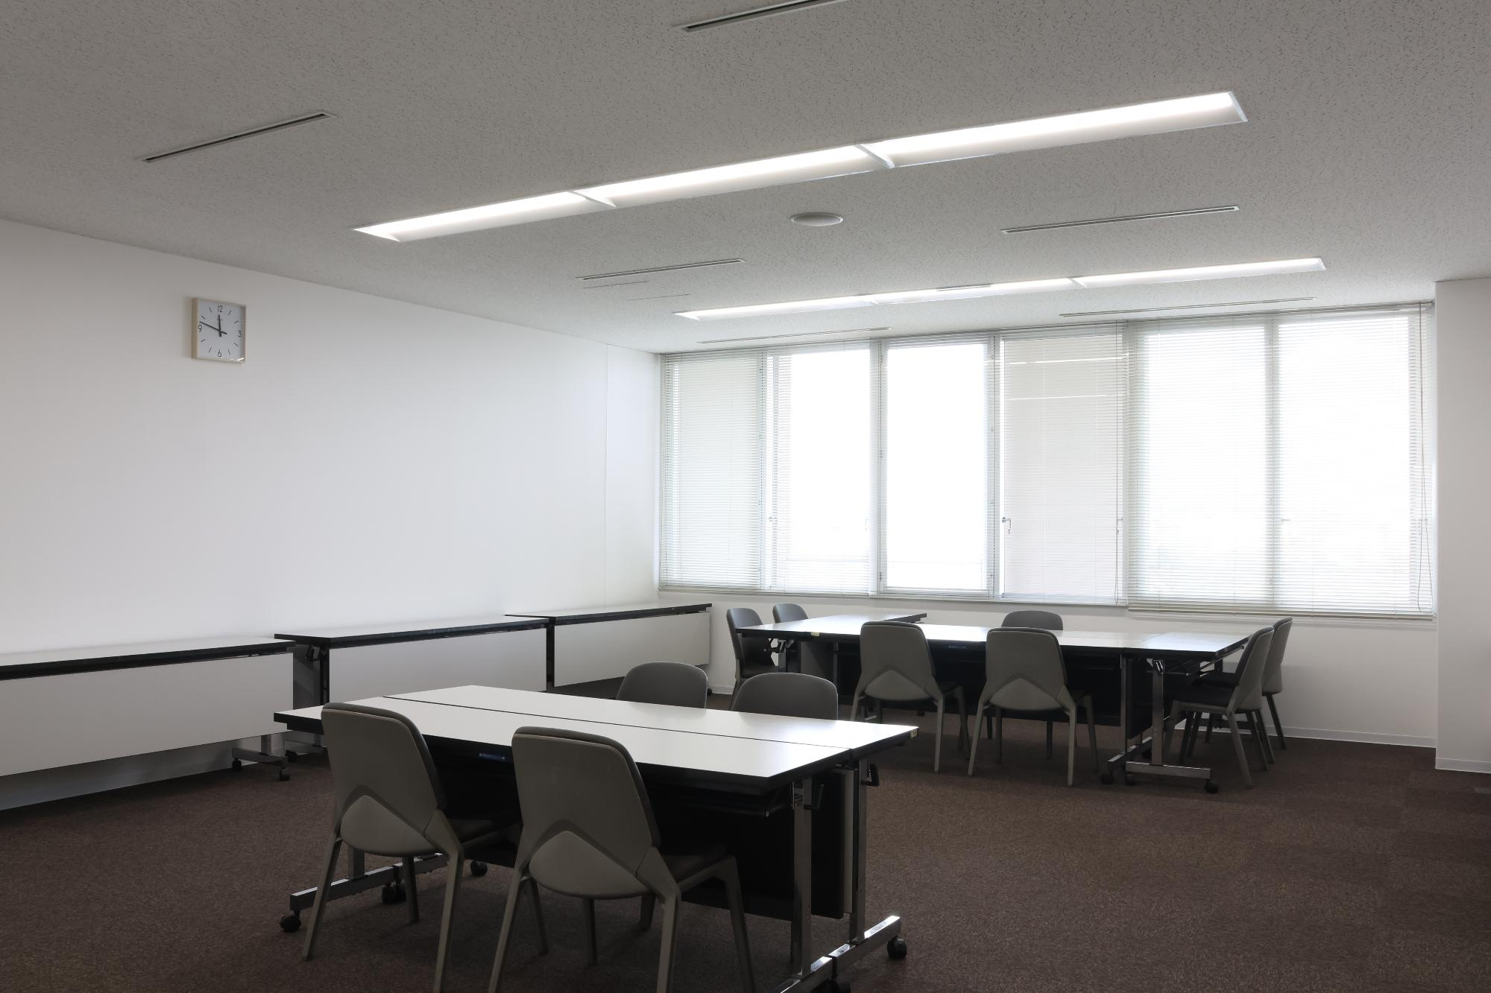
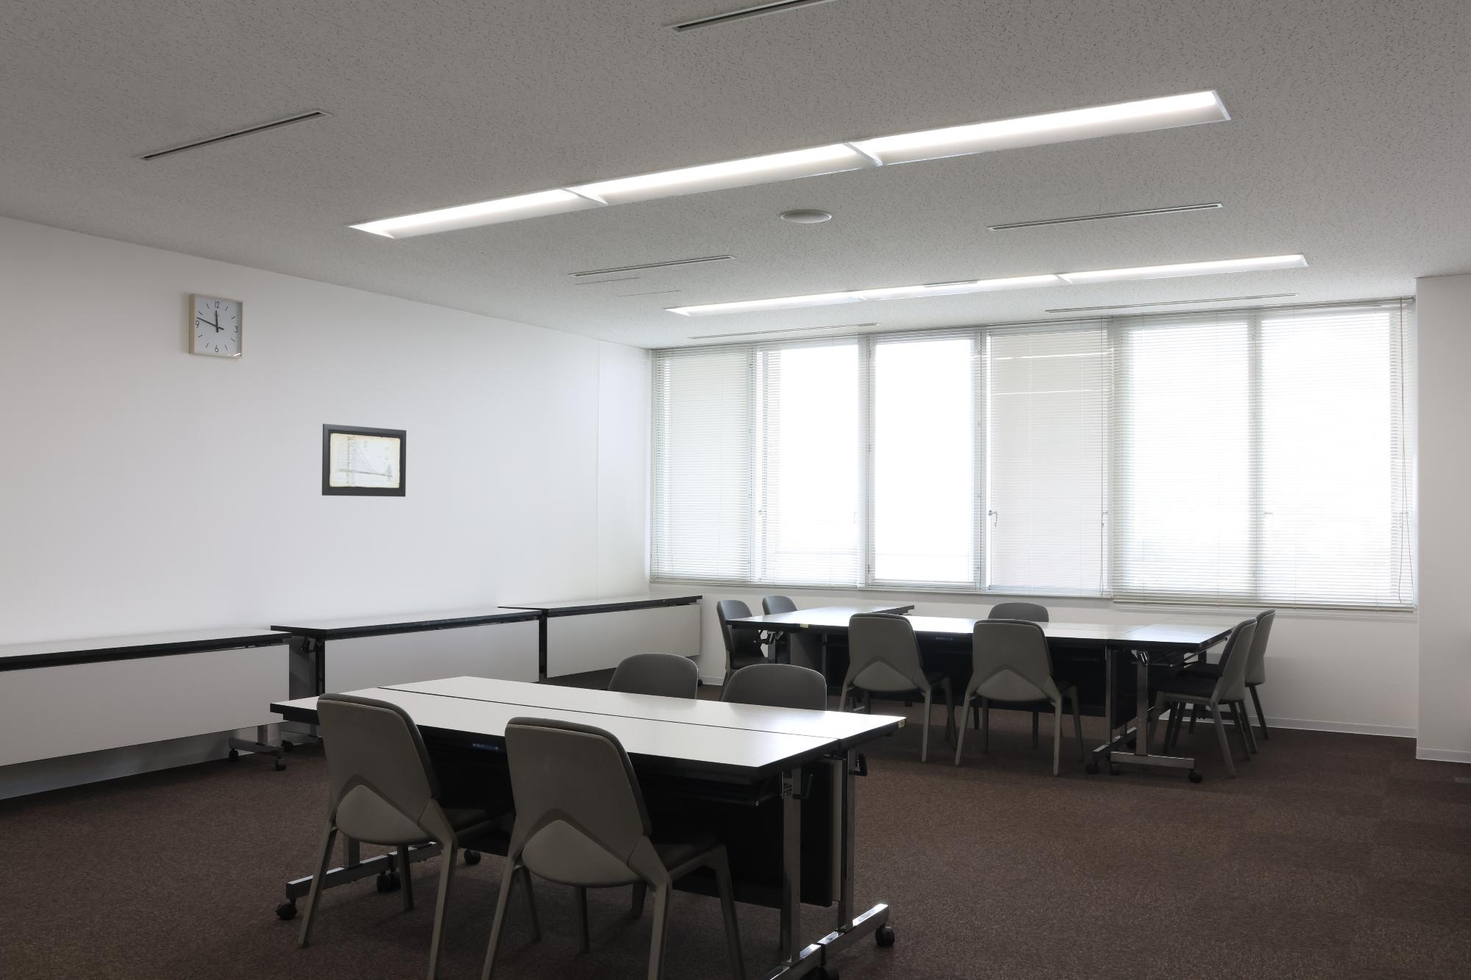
+ wall art [322,422,407,498]
